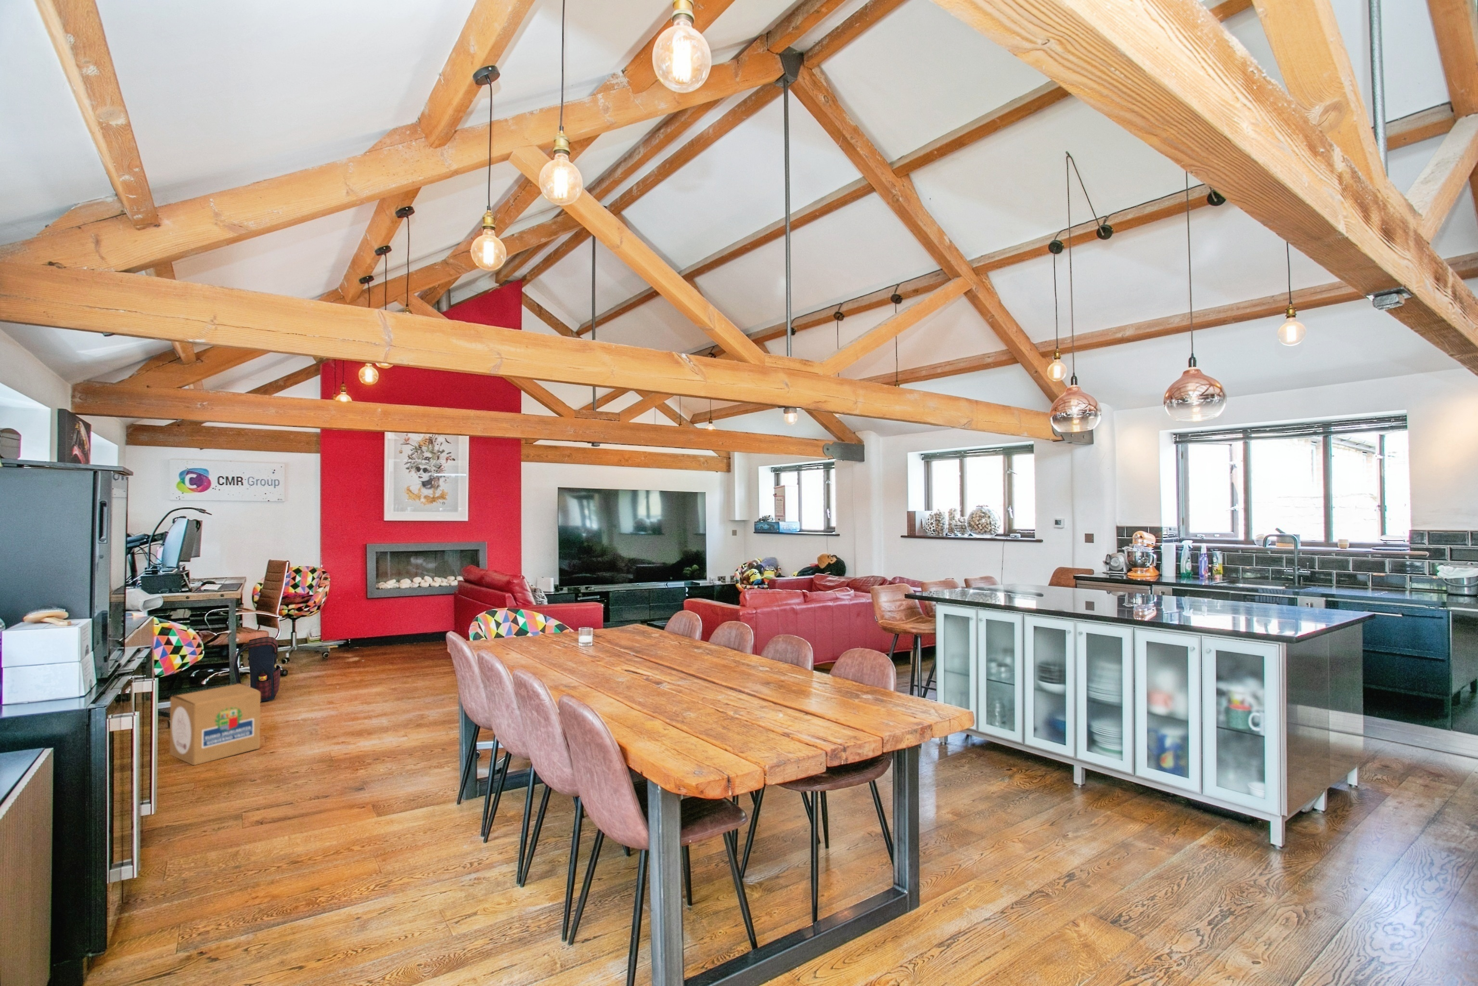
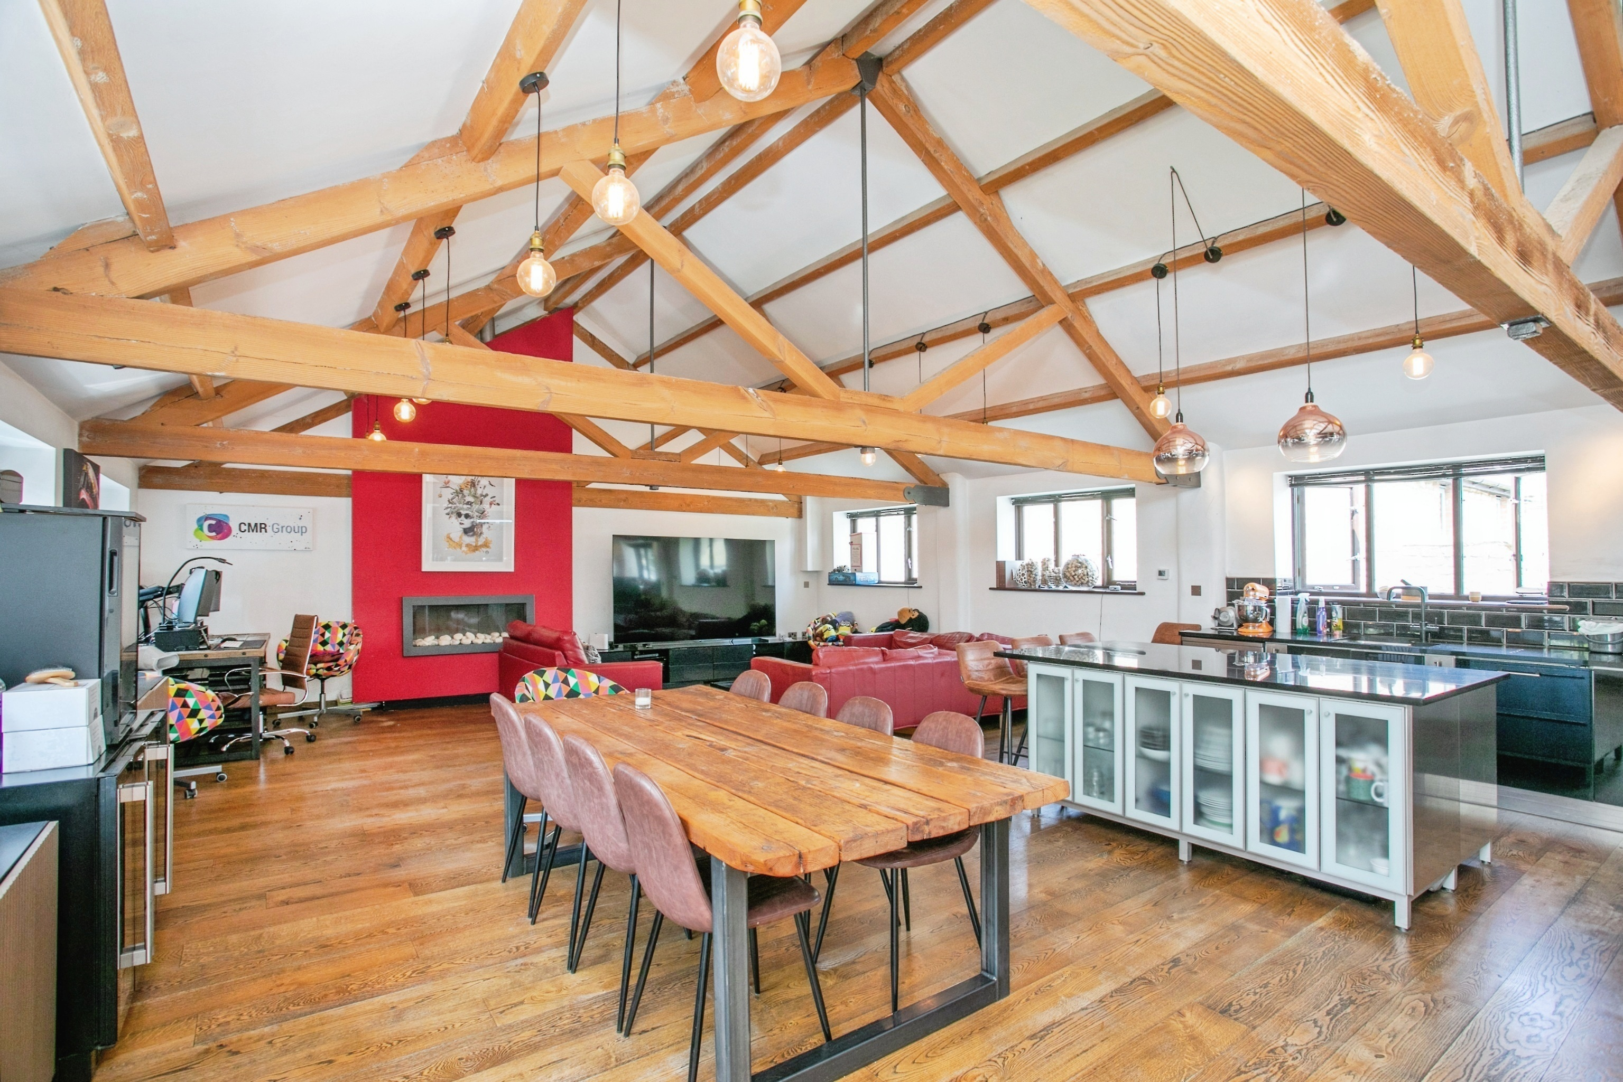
- cardboard box [169,683,261,766]
- satchel [233,636,281,702]
